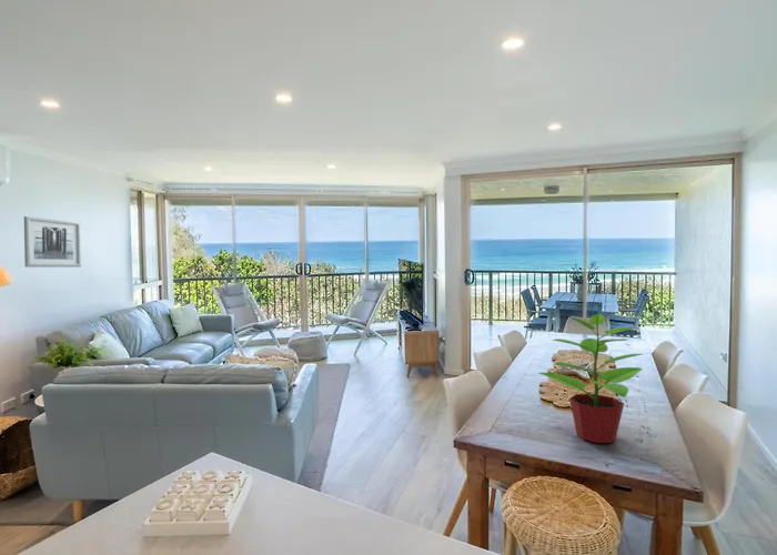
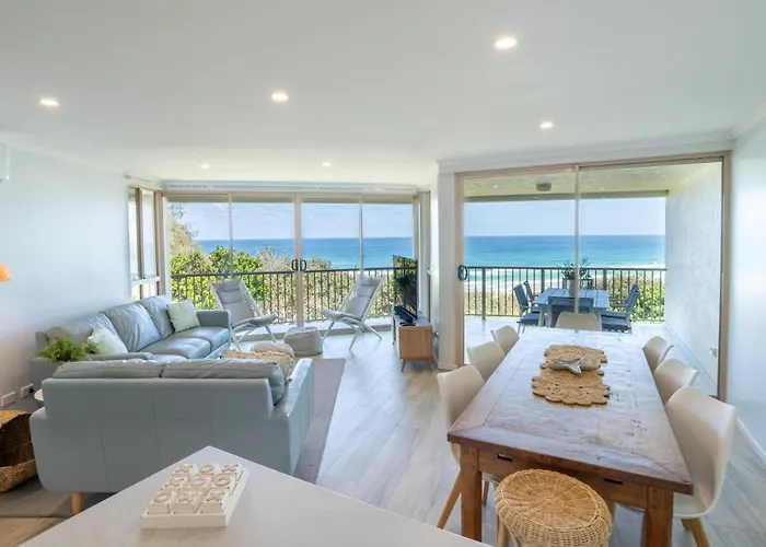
- wall art [23,215,82,269]
- potted plant [538,309,644,444]
